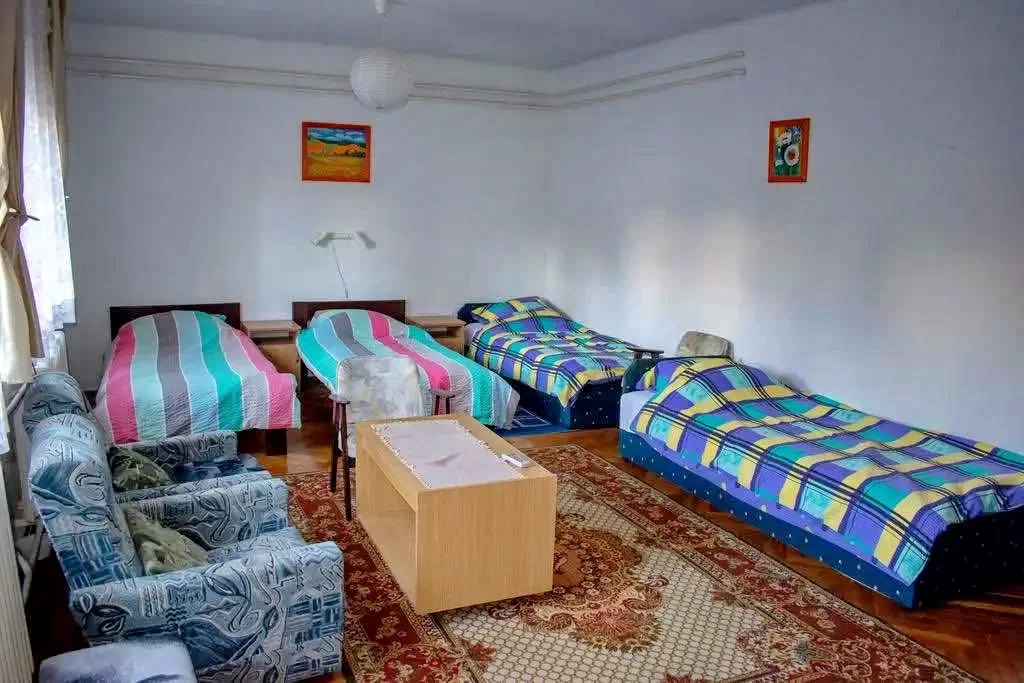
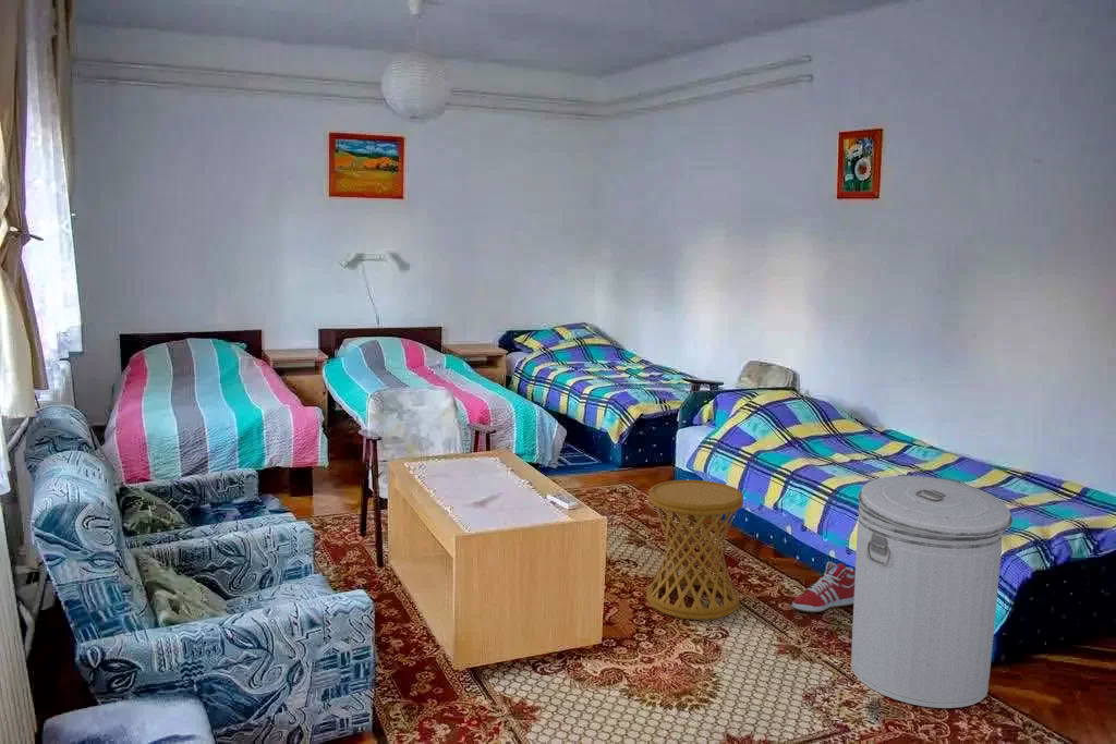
+ can [850,475,1014,709]
+ side table [645,479,744,621]
+ sneaker [791,561,856,613]
